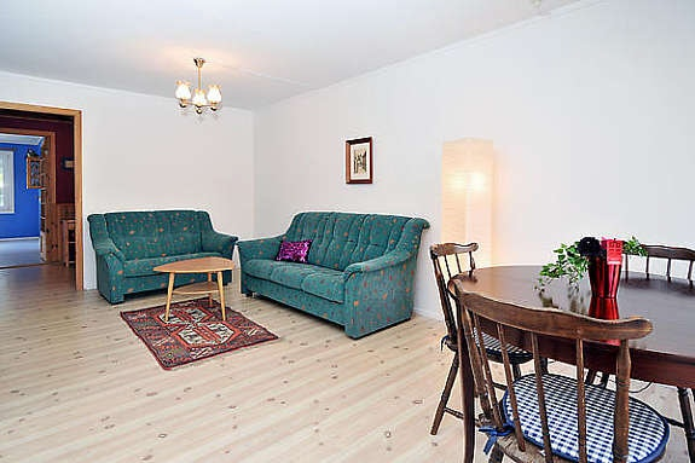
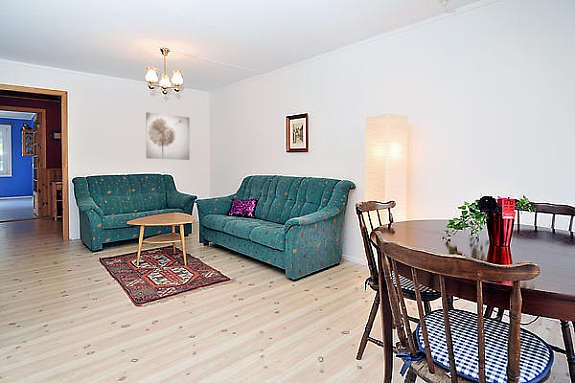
+ wall art [145,111,190,161]
